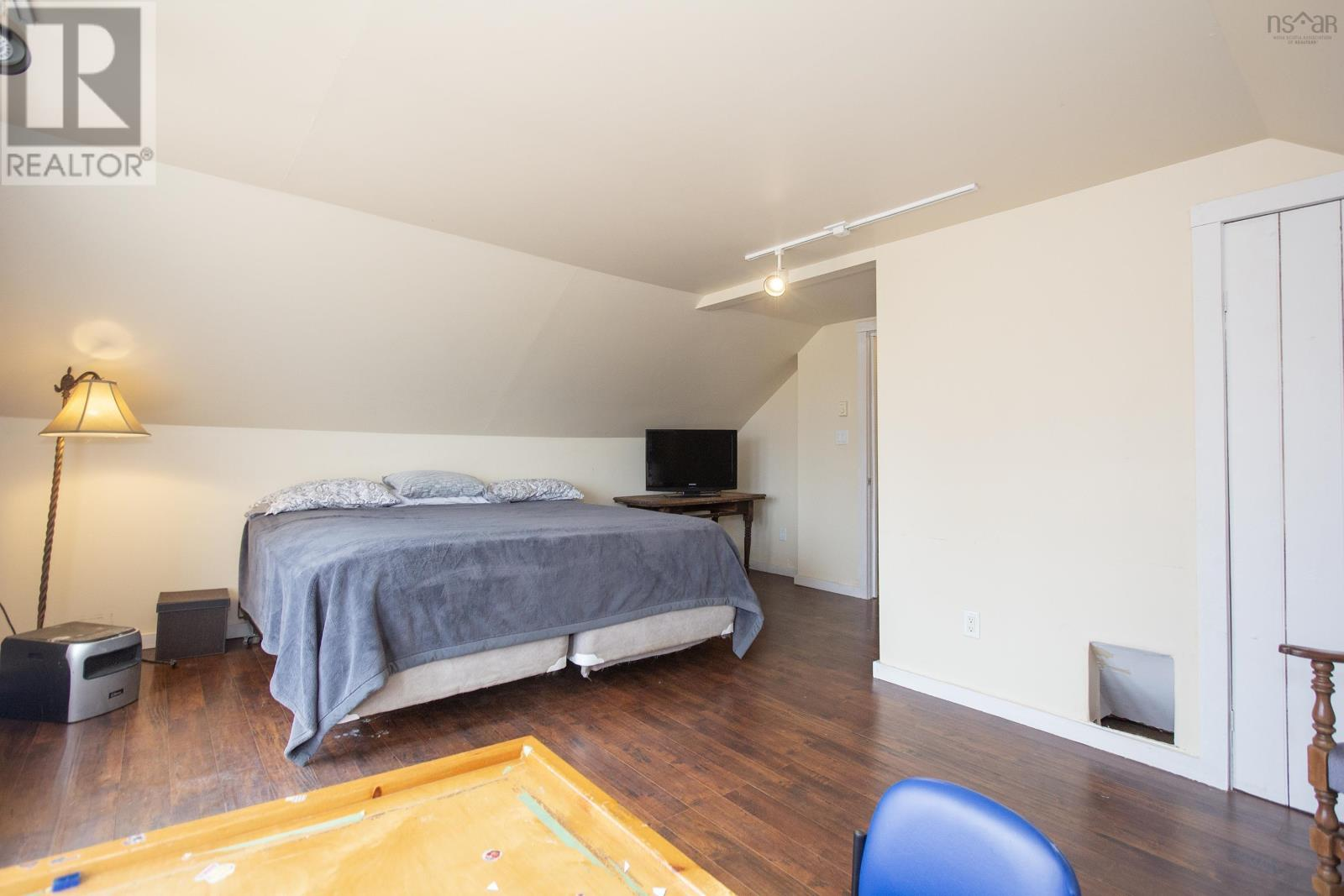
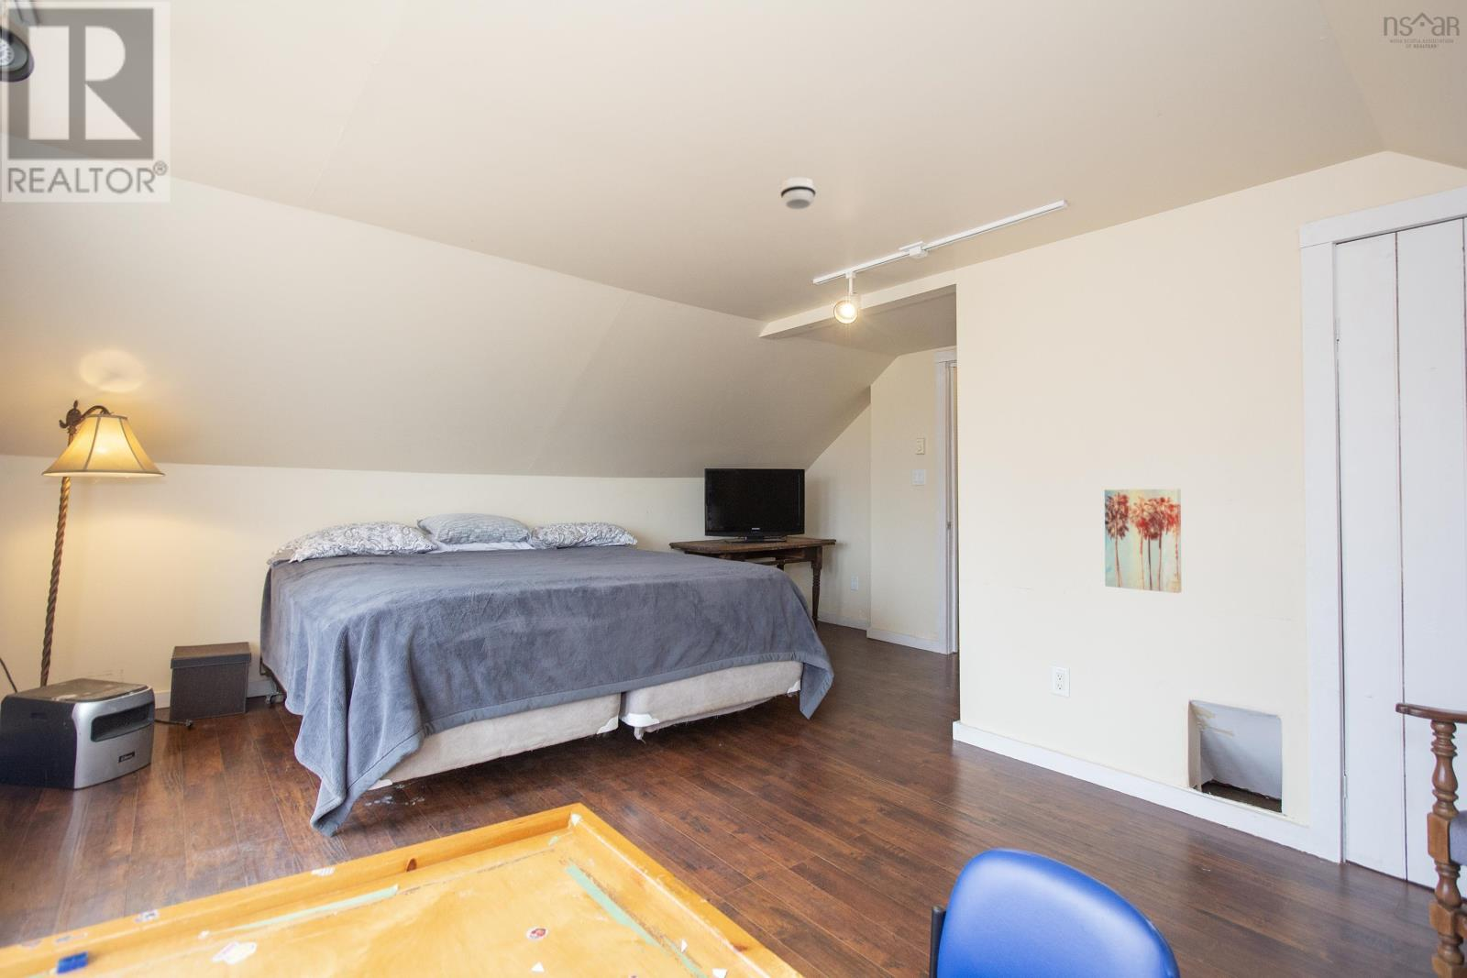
+ wall art [1104,488,1182,594]
+ smoke detector [779,176,816,210]
